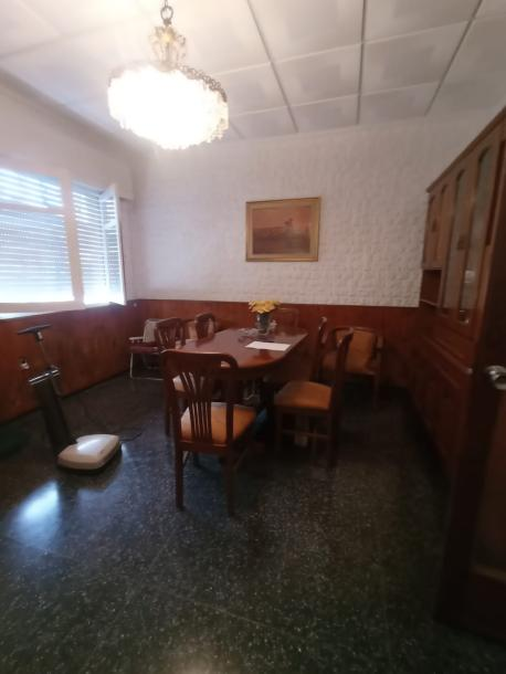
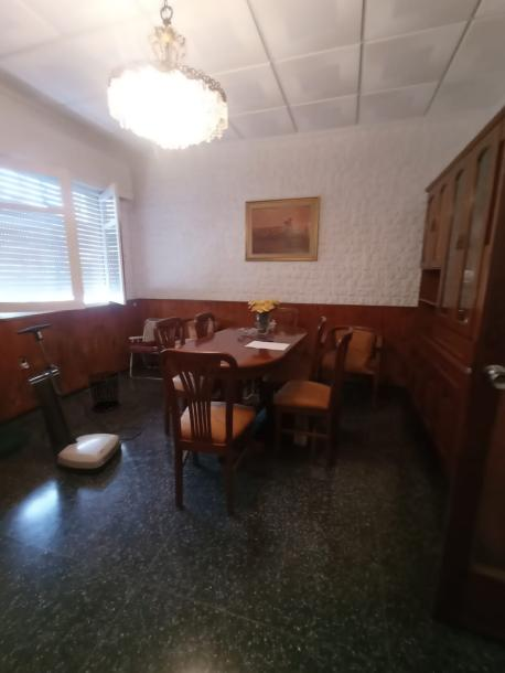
+ waste bin [85,370,121,413]
